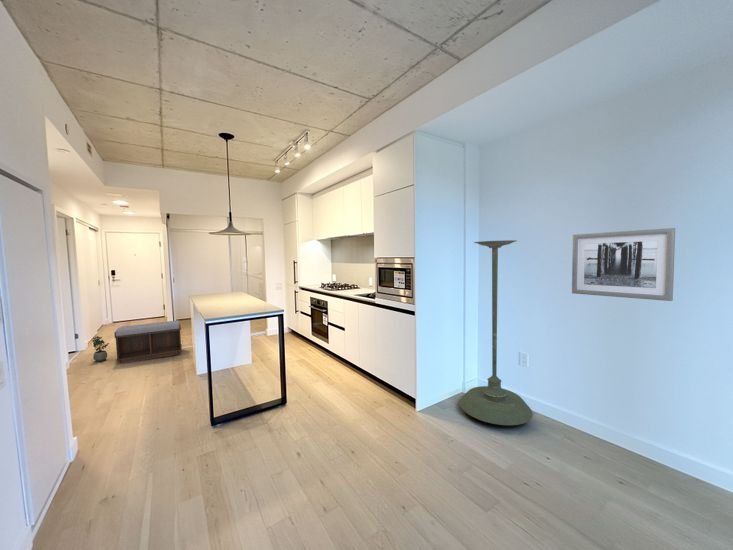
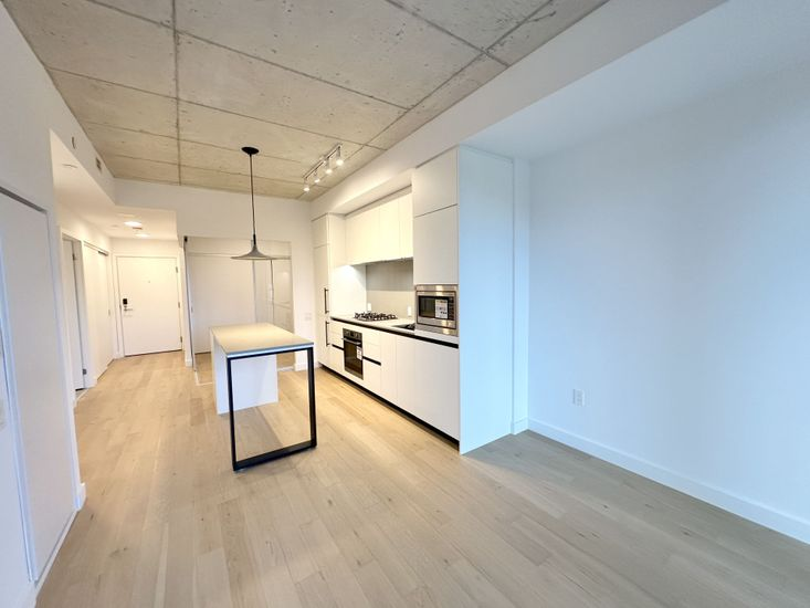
- potted plant [91,335,110,363]
- plant stand [458,239,534,426]
- bench [113,319,183,364]
- wall art [571,227,676,302]
